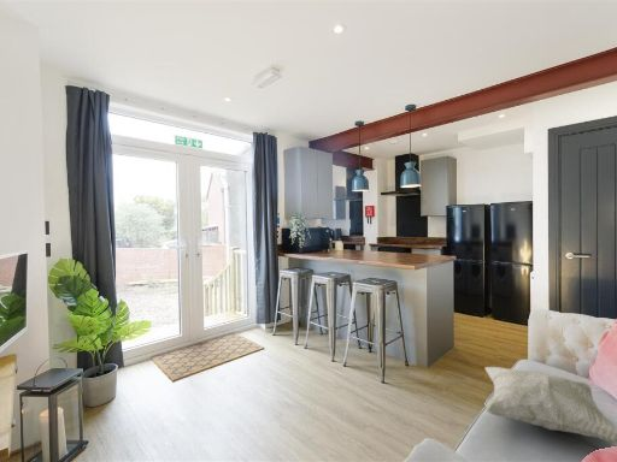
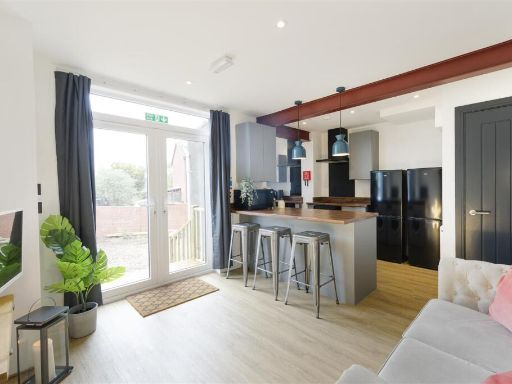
- decorative pillow [483,366,617,444]
